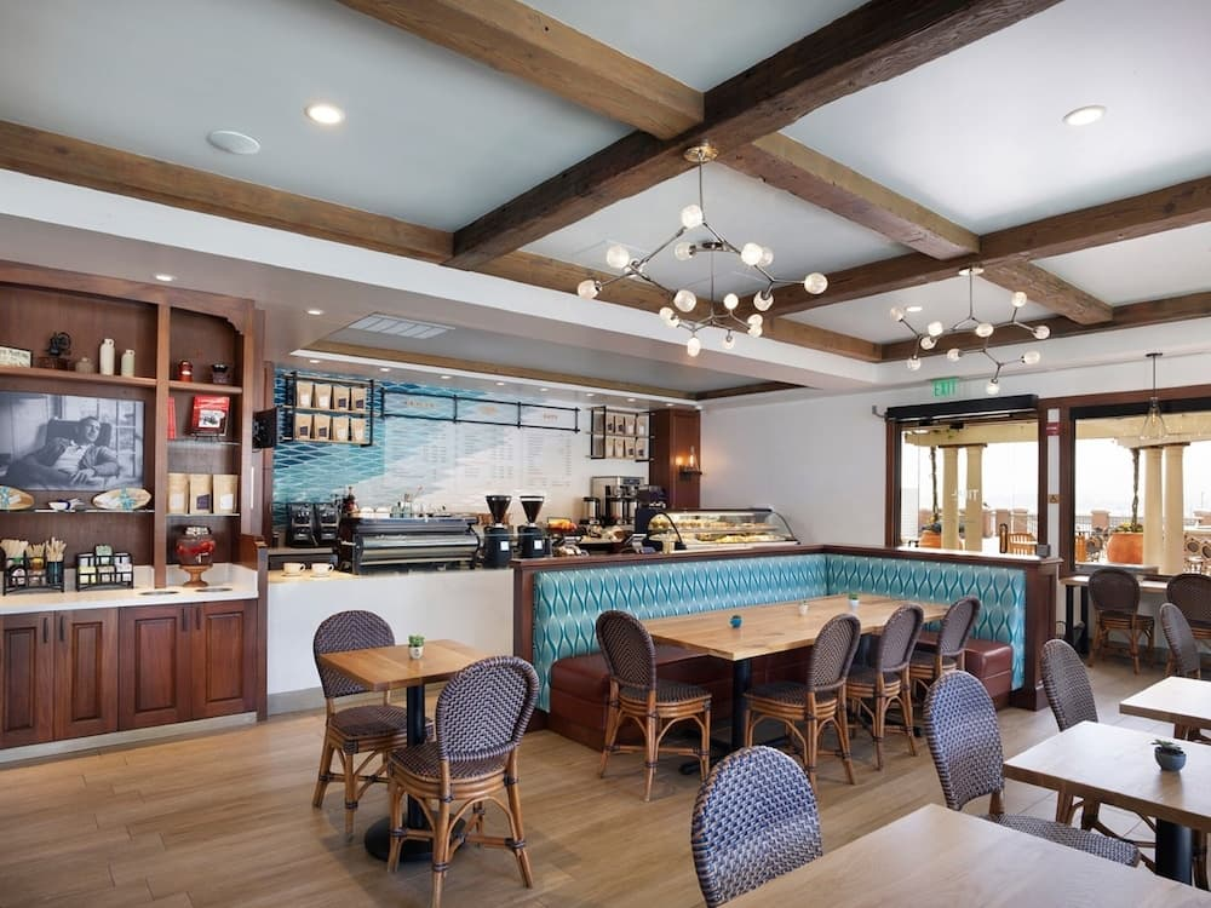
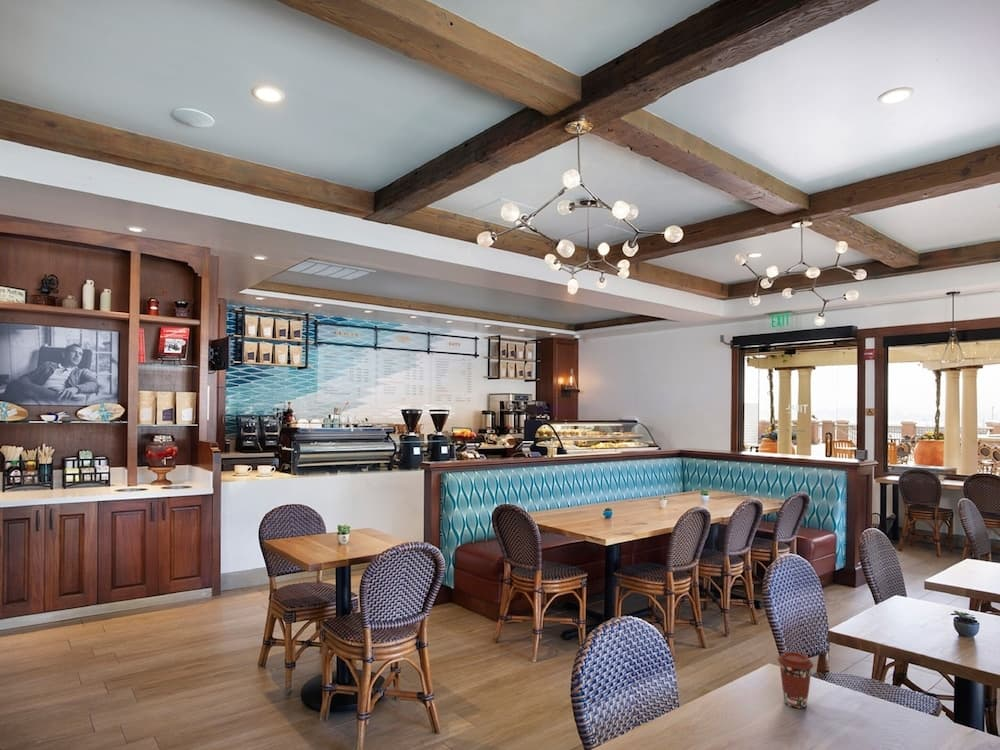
+ coffee cup [777,651,814,709]
